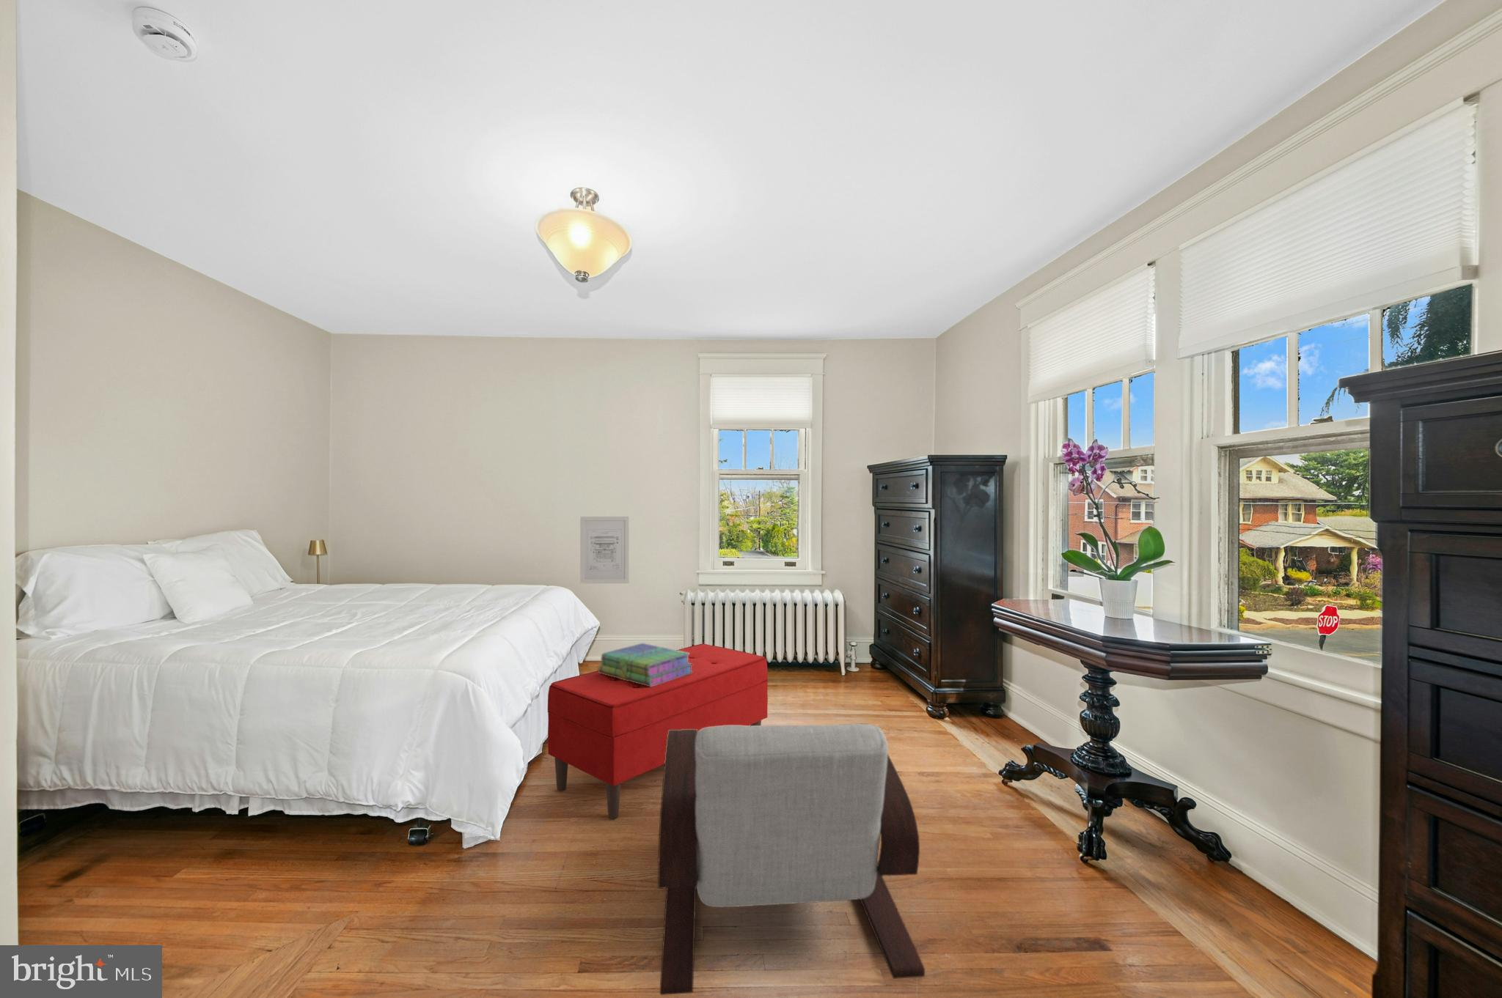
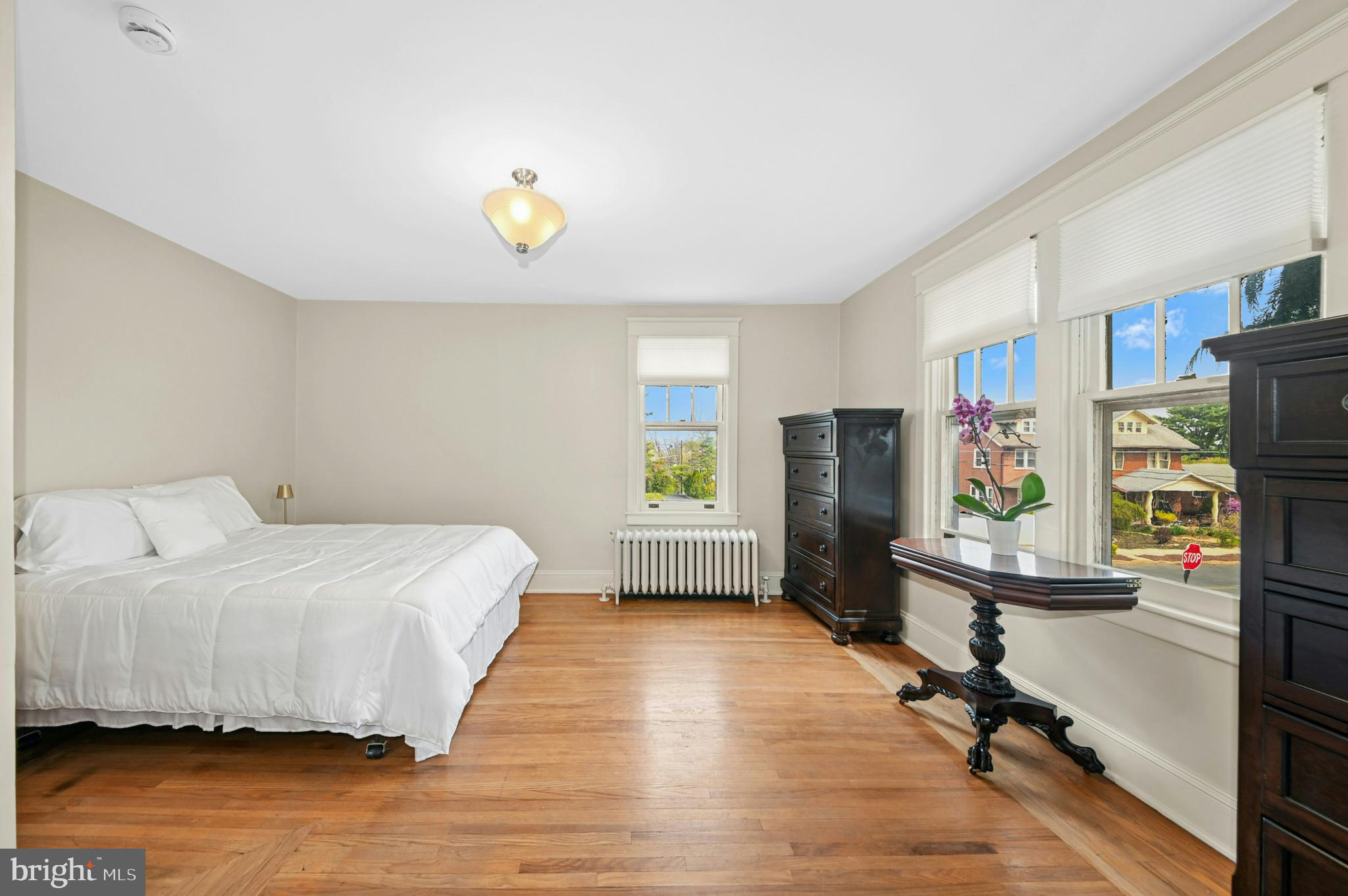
- bench [547,643,769,820]
- stack of books [597,643,692,686]
- armchair [657,723,926,996]
- wall art [579,516,630,585]
